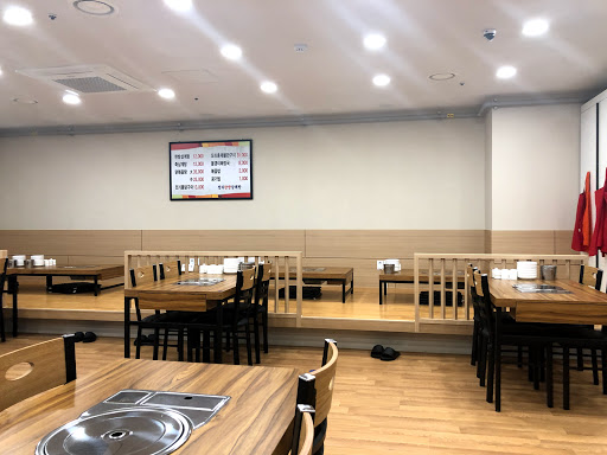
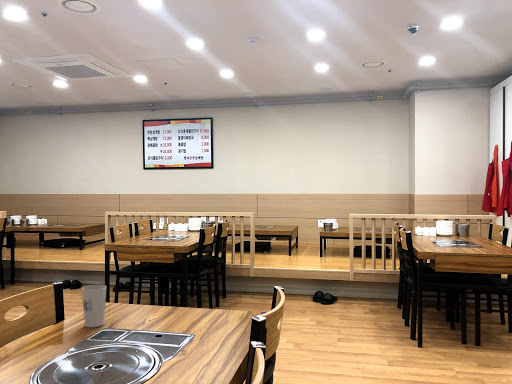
+ cup [81,284,107,328]
